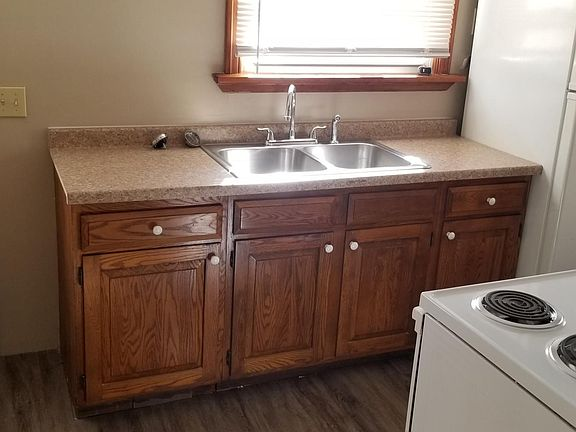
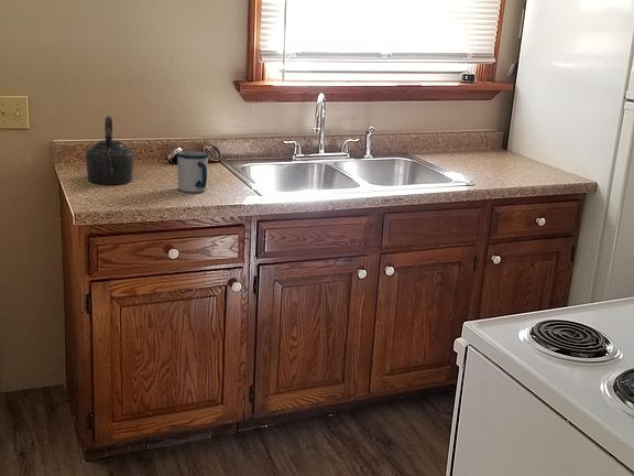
+ kettle [85,116,135,185]
+ mug [176,150,210,194]
